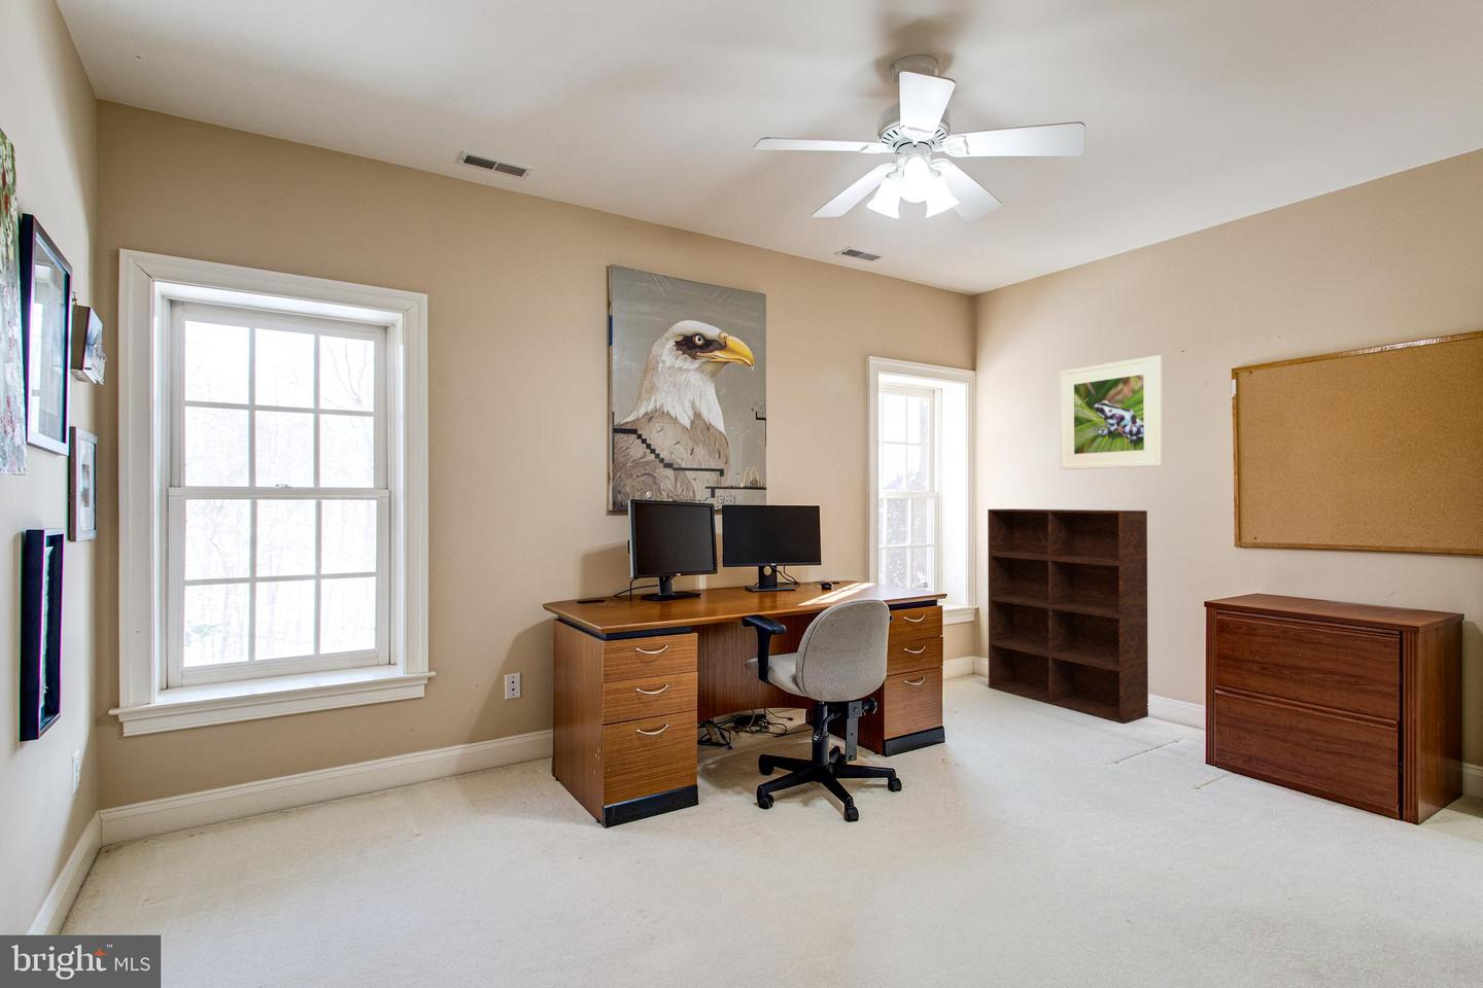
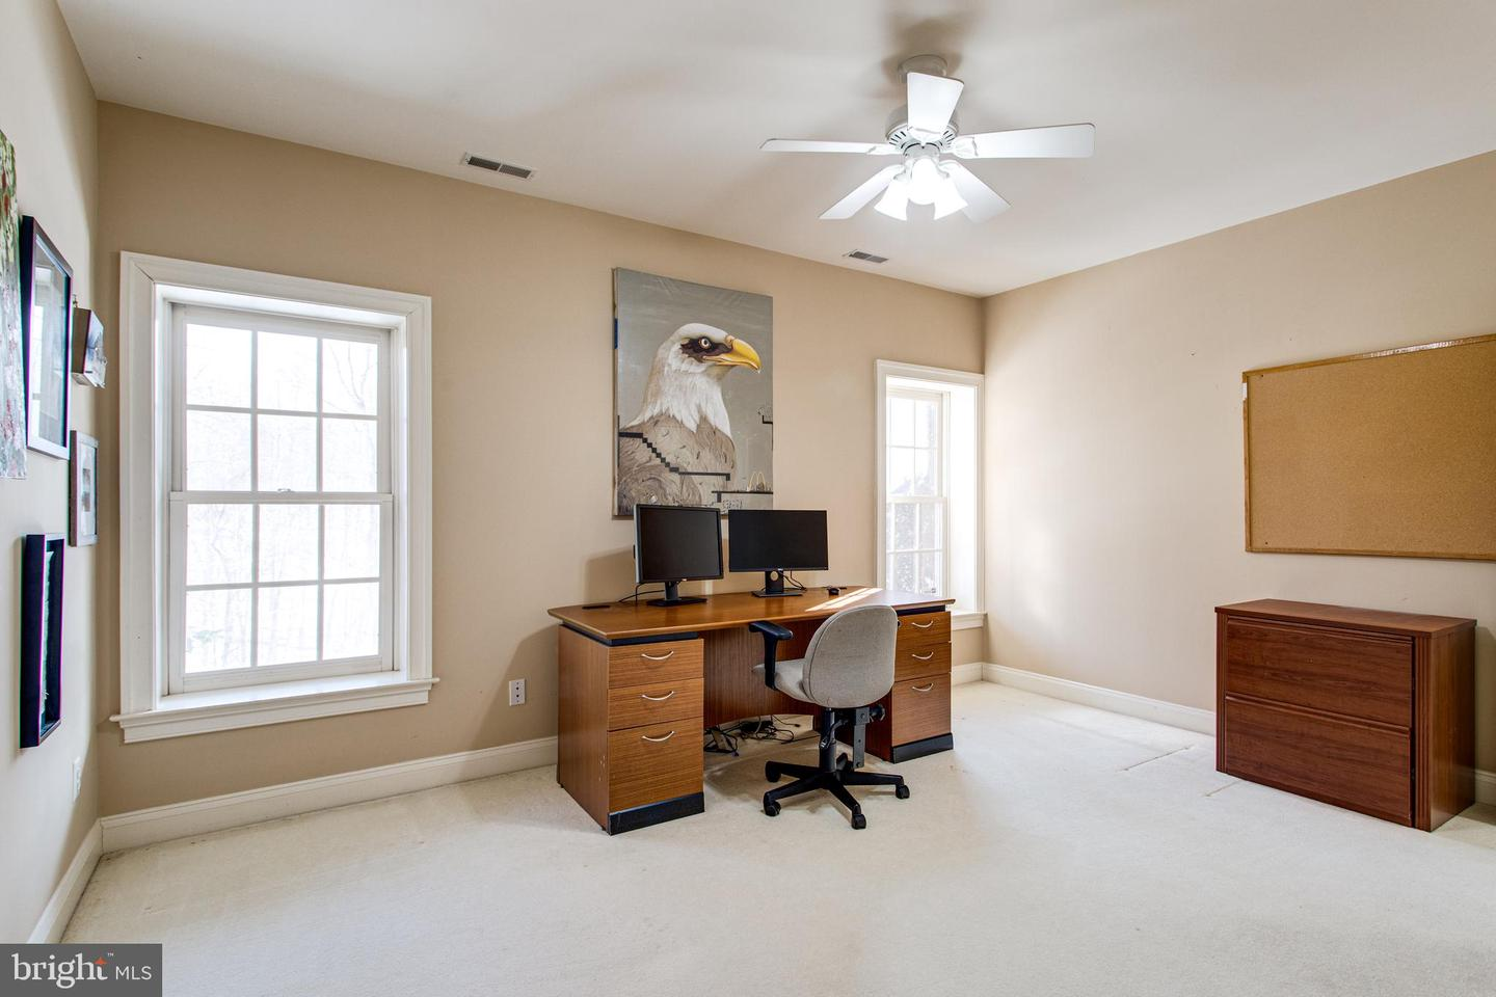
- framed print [1058,354,1164,471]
- shelving unit [986,508,1150,724]
